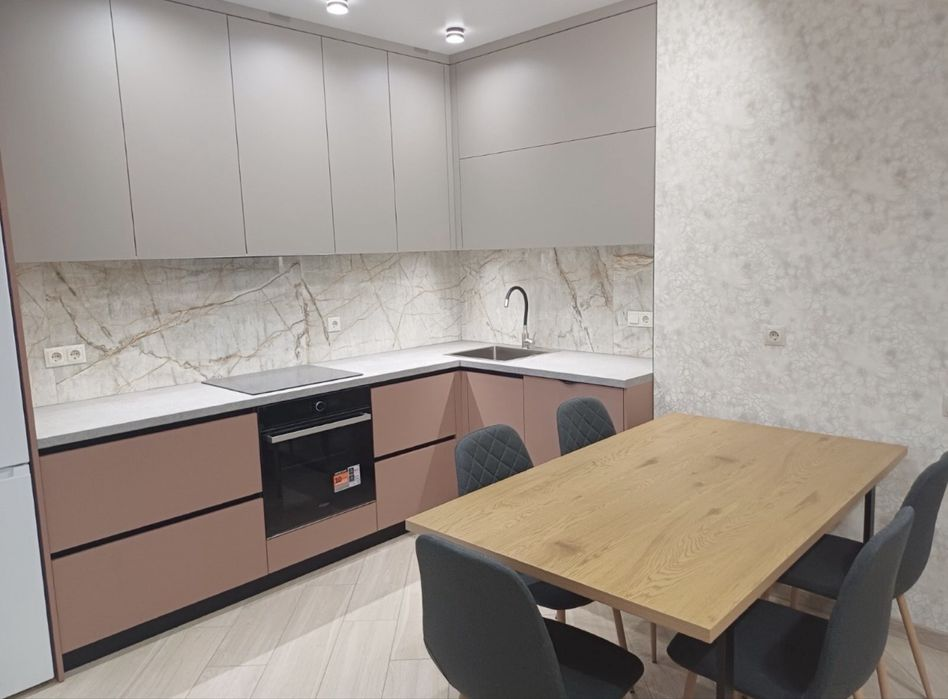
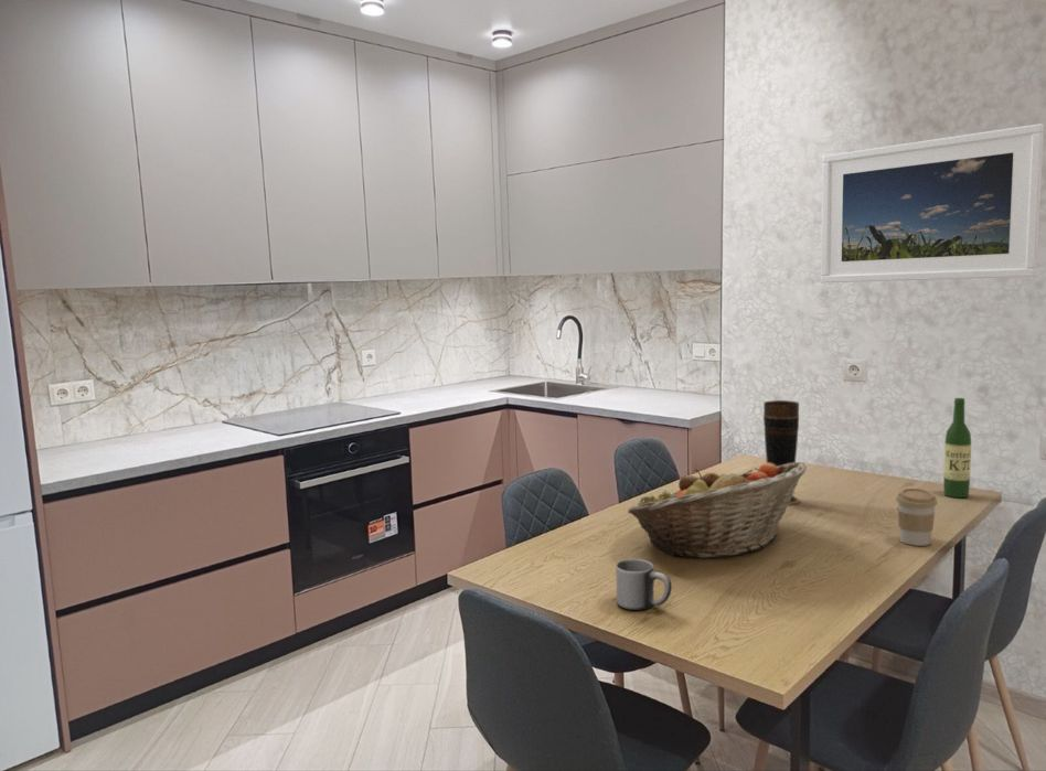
+ vase [762,399,801,506]
+ fruit basket [627,461,808,559]
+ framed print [820,122,1045,283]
+ wine bottle [942,397,972,499]
+ mug [615,558,673,611]
+ coffee cup [895,488,938,547]
